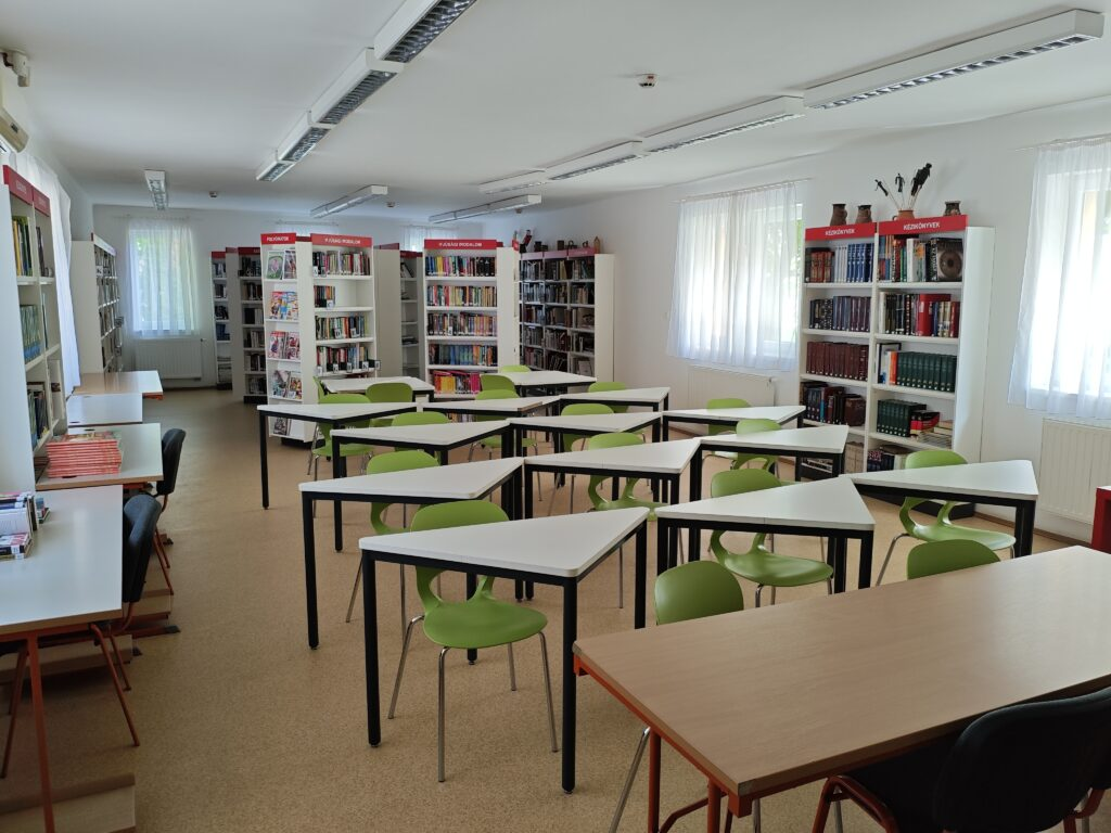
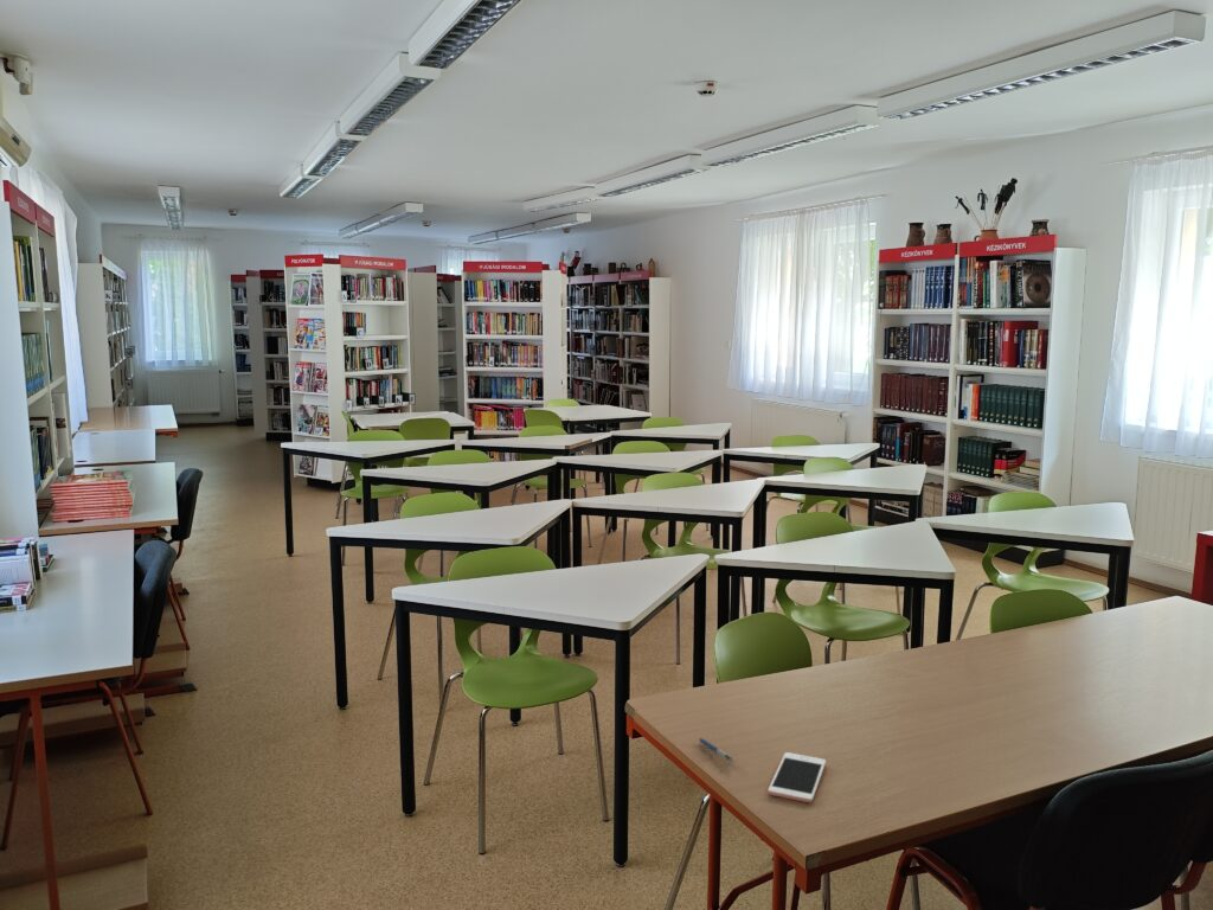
+ pen [698,737,734,763]
+ cell phone [766,751,827,803]
